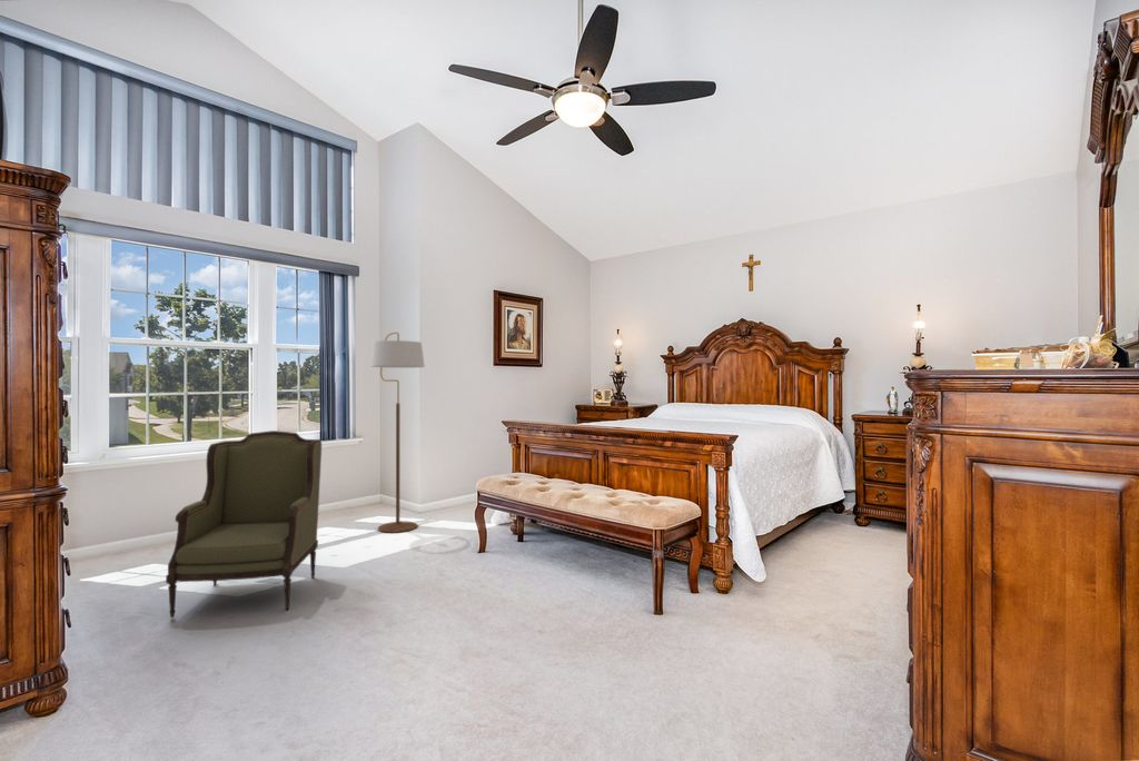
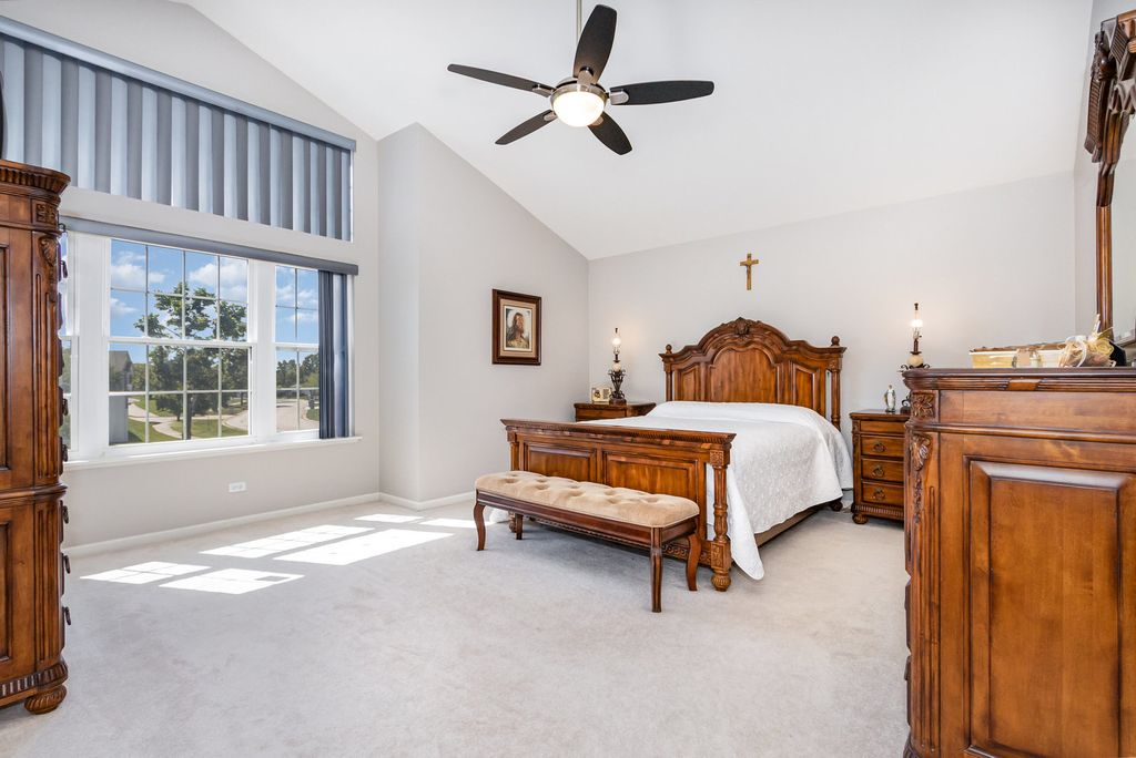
- floor lamp [370,332,426,534]
- wingback chair [165,429,323,619]
